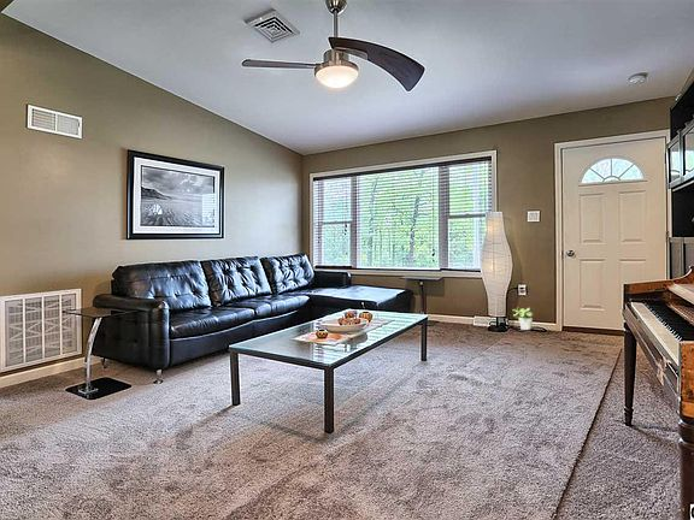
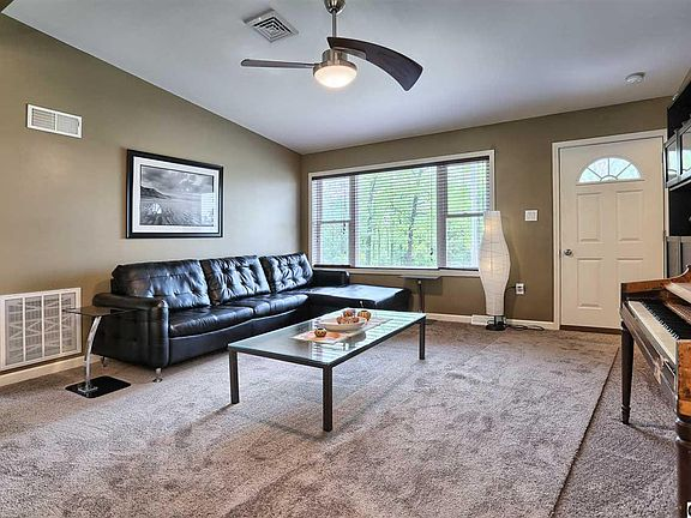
- potted plant [512,306,535,331]
